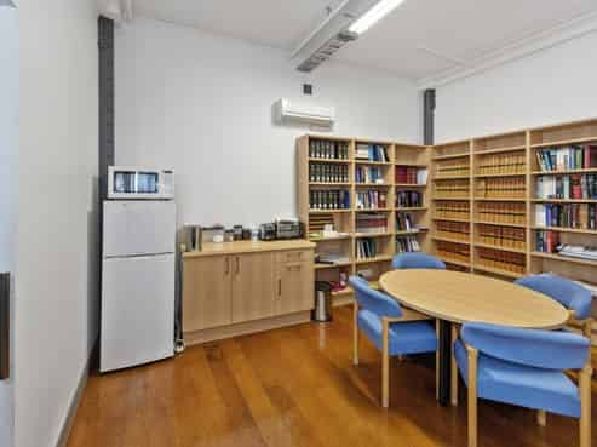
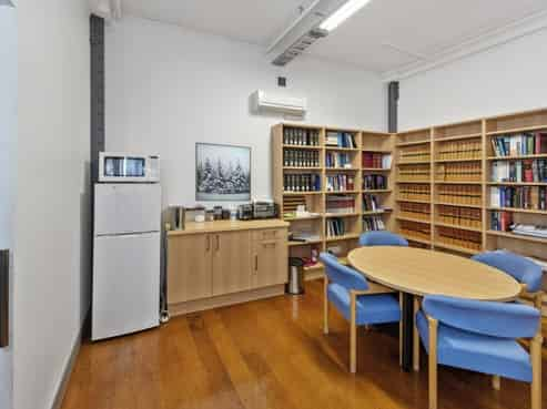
+ wall art [194,141,252,203]
